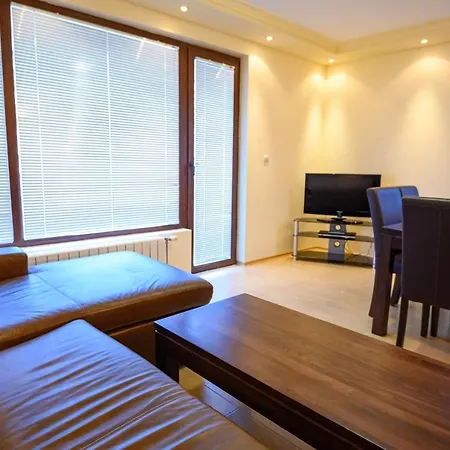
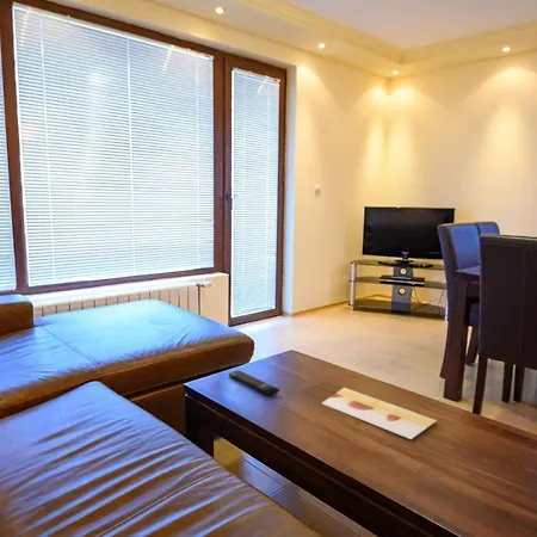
+ painting [321,387,438,440]
+ remote control [228,370,280,396]
